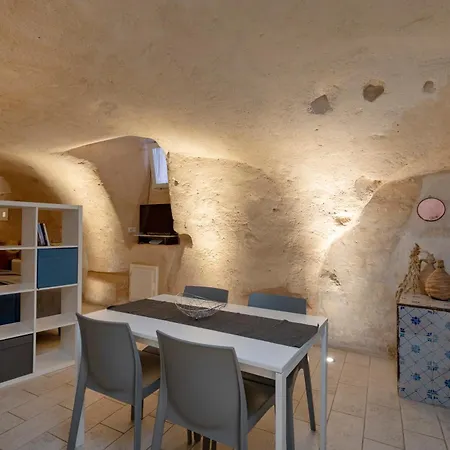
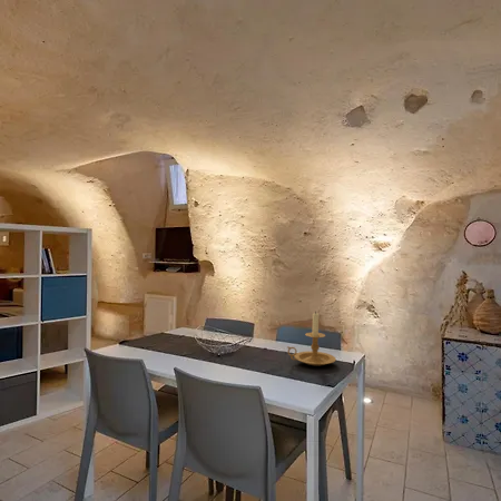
+ candle holder [286,311,337,366]
